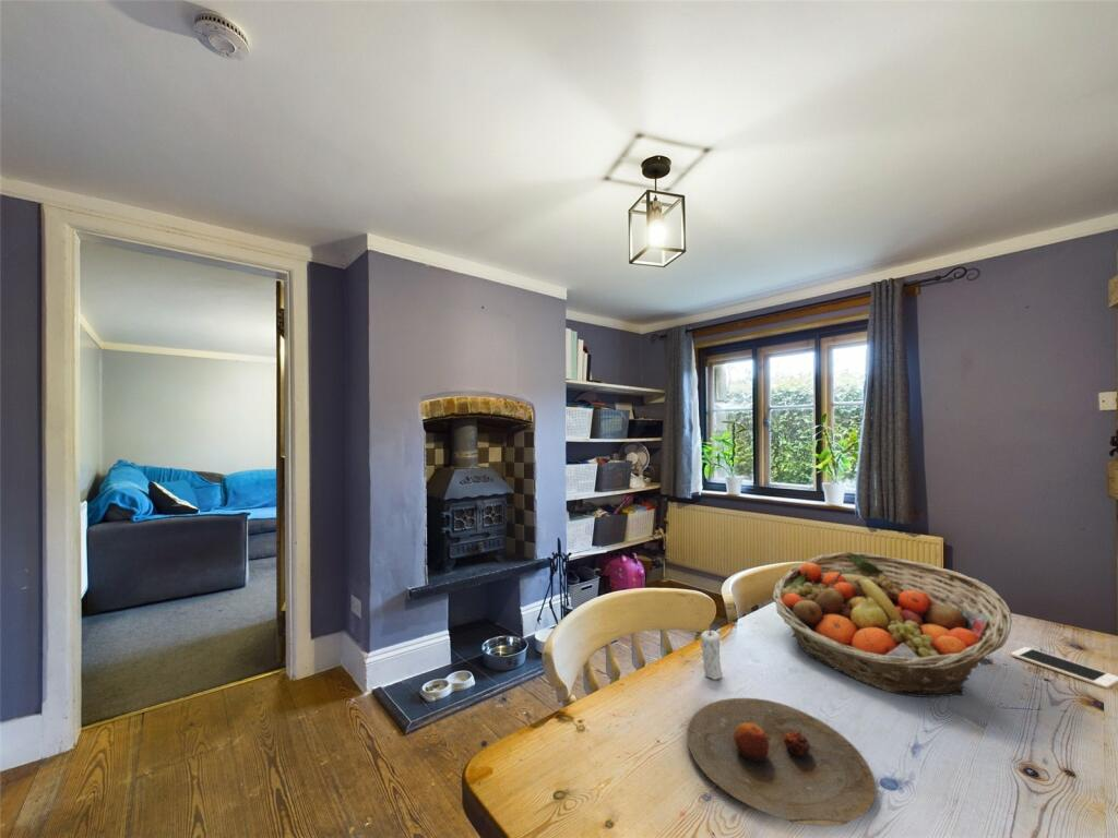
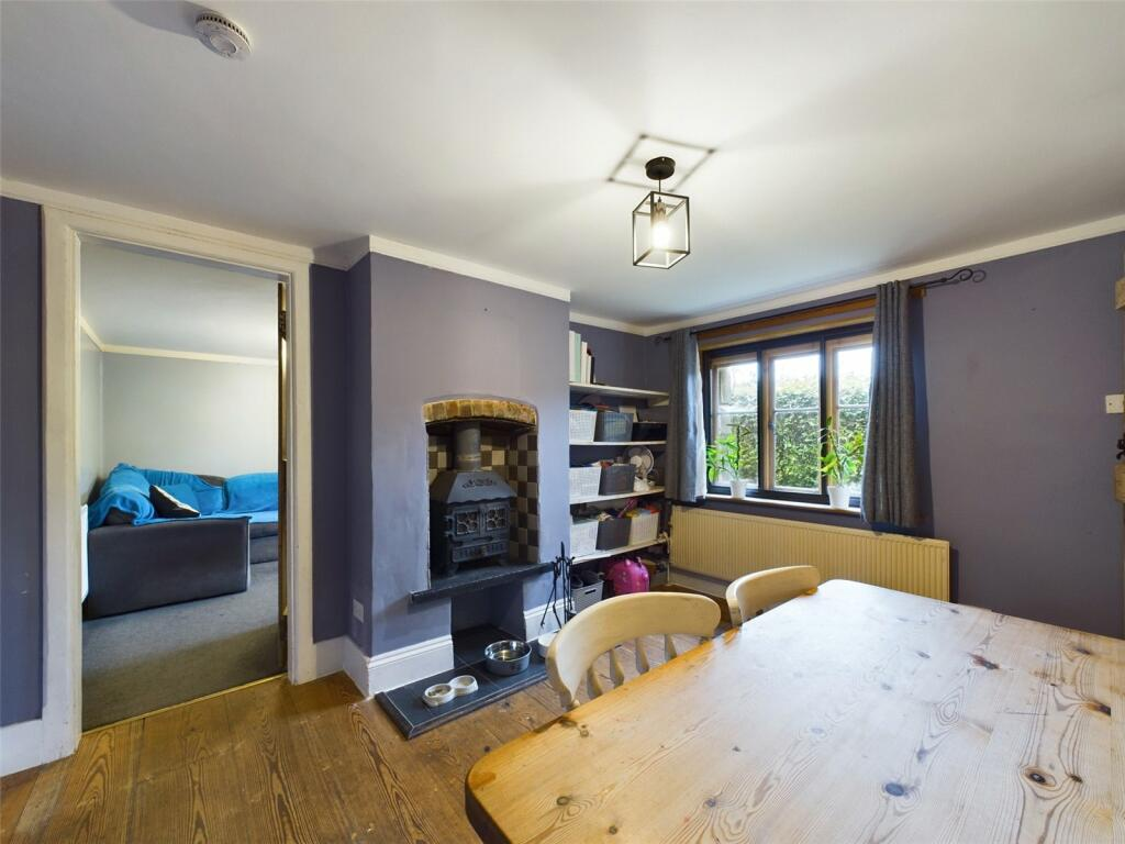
- fruit basket [771,551,1013,698]
- plate [686,697,877,827]
- cell phone [1010,646,1118,690]
- candle [700,624,724,681]
